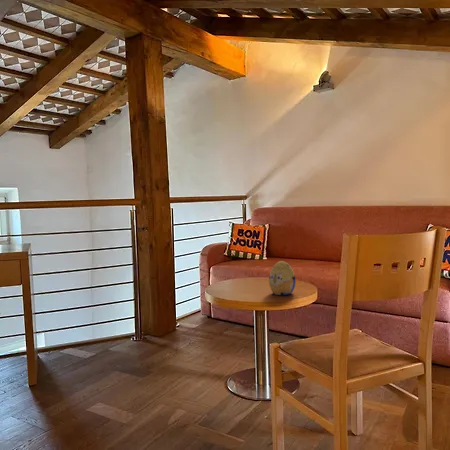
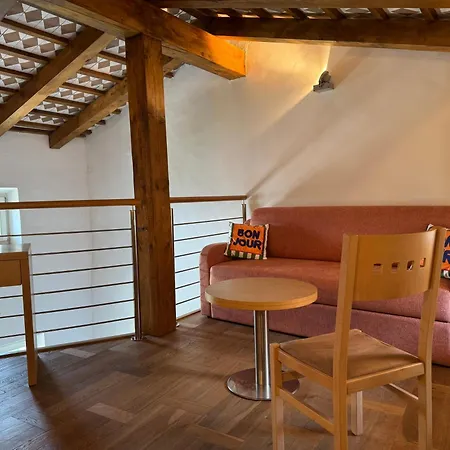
- decorative egg [268,260,297,296]
